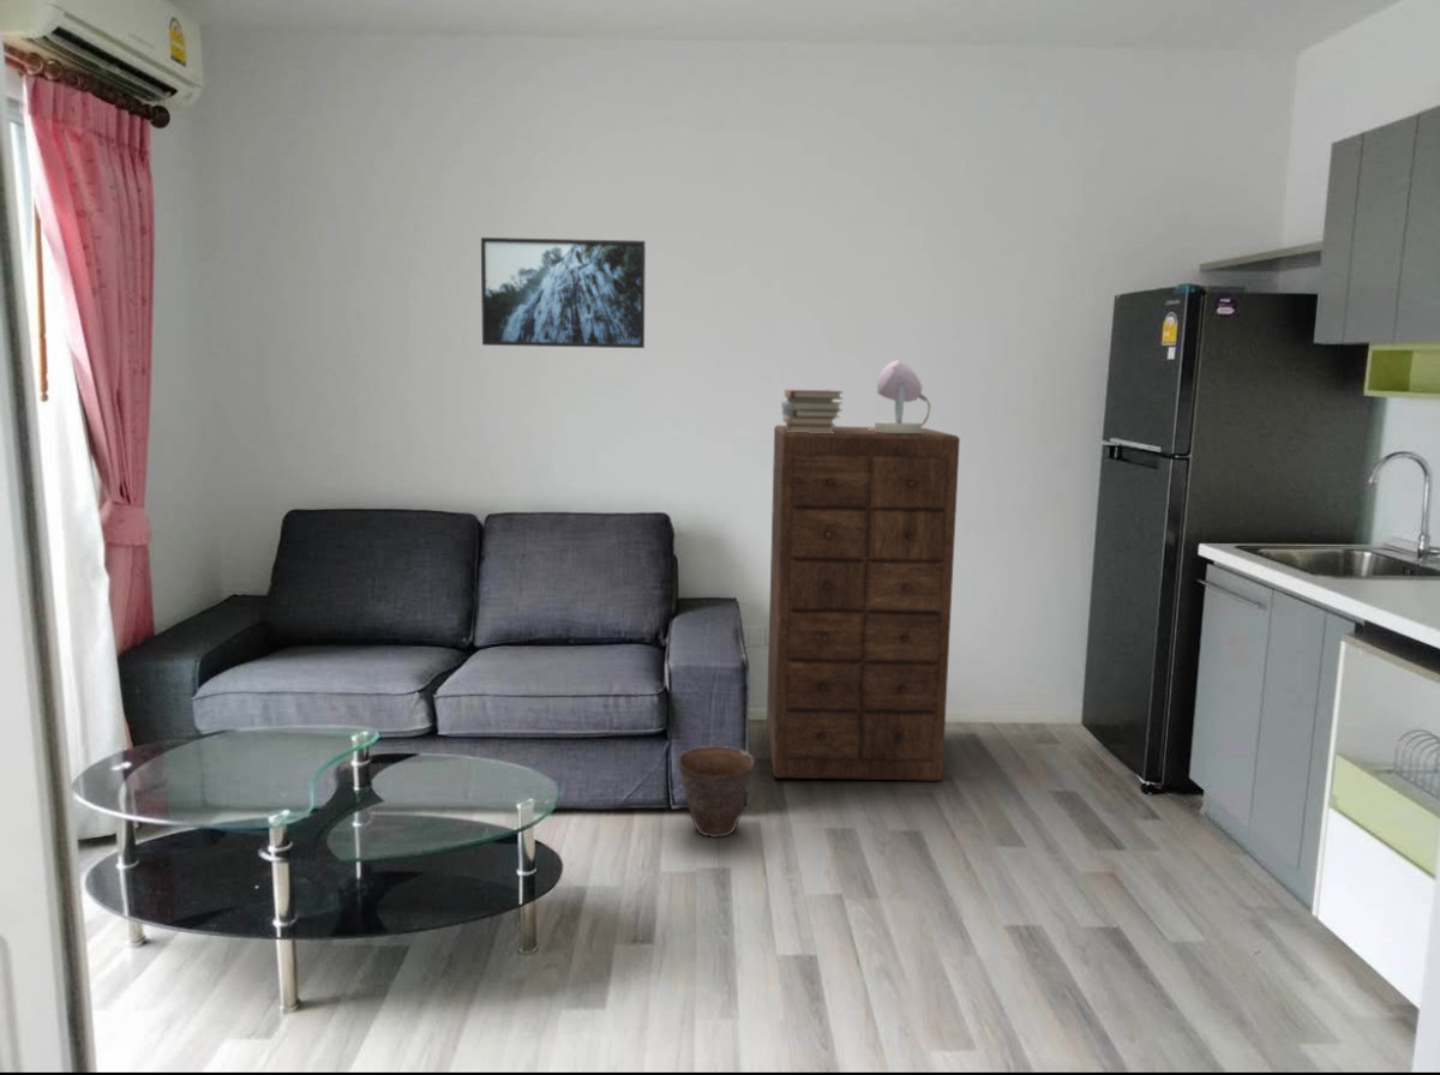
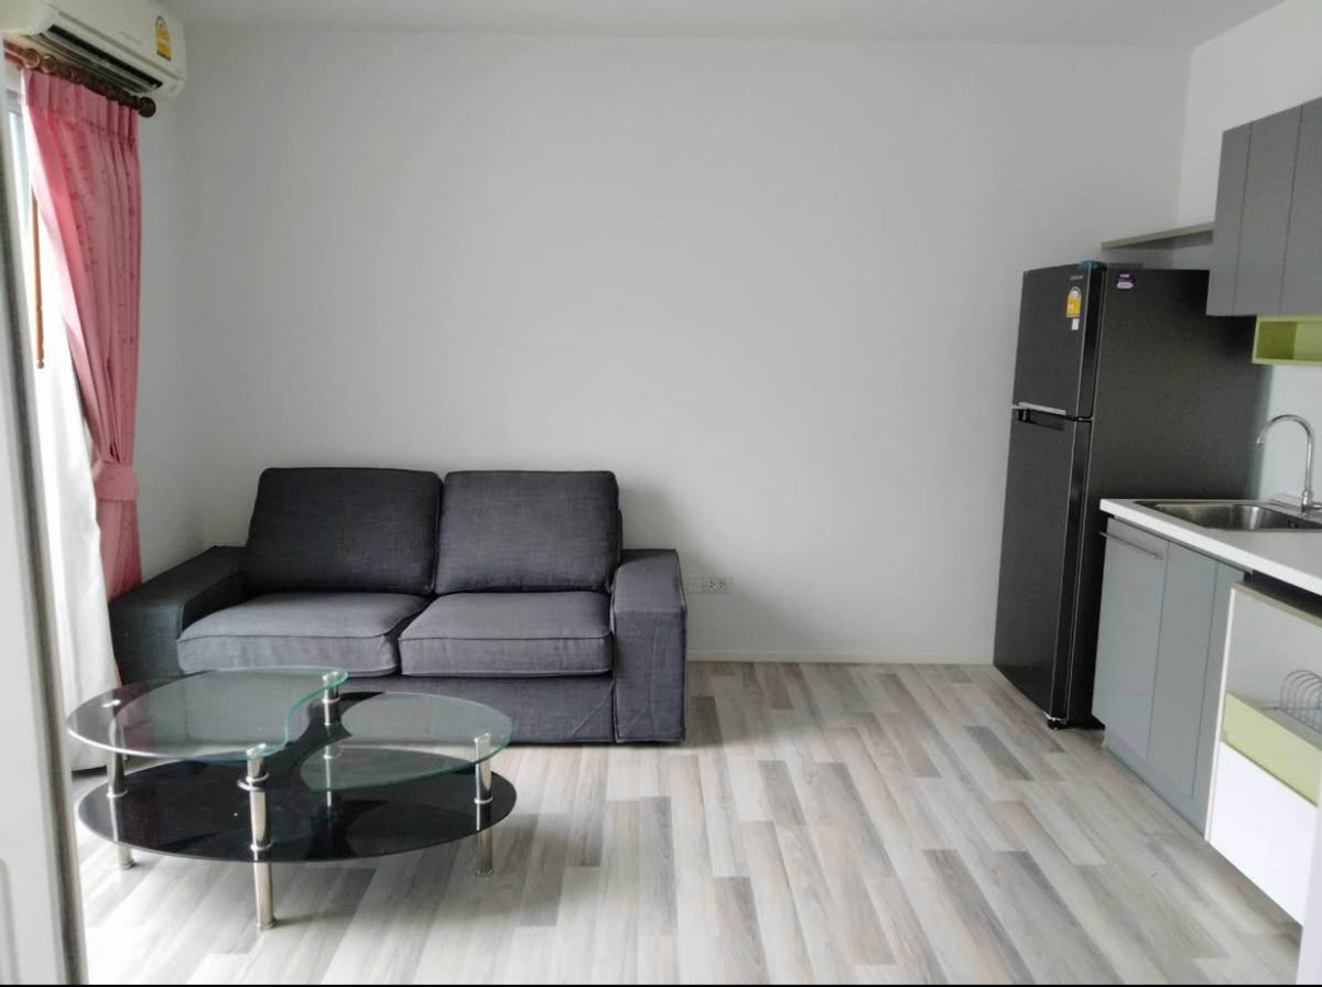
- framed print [480,236,647,349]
- dresser [766,424,961,782]
- table lamp [868,359,931,433]
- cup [677,745,755,839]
- book stack [780,389,845,433]
